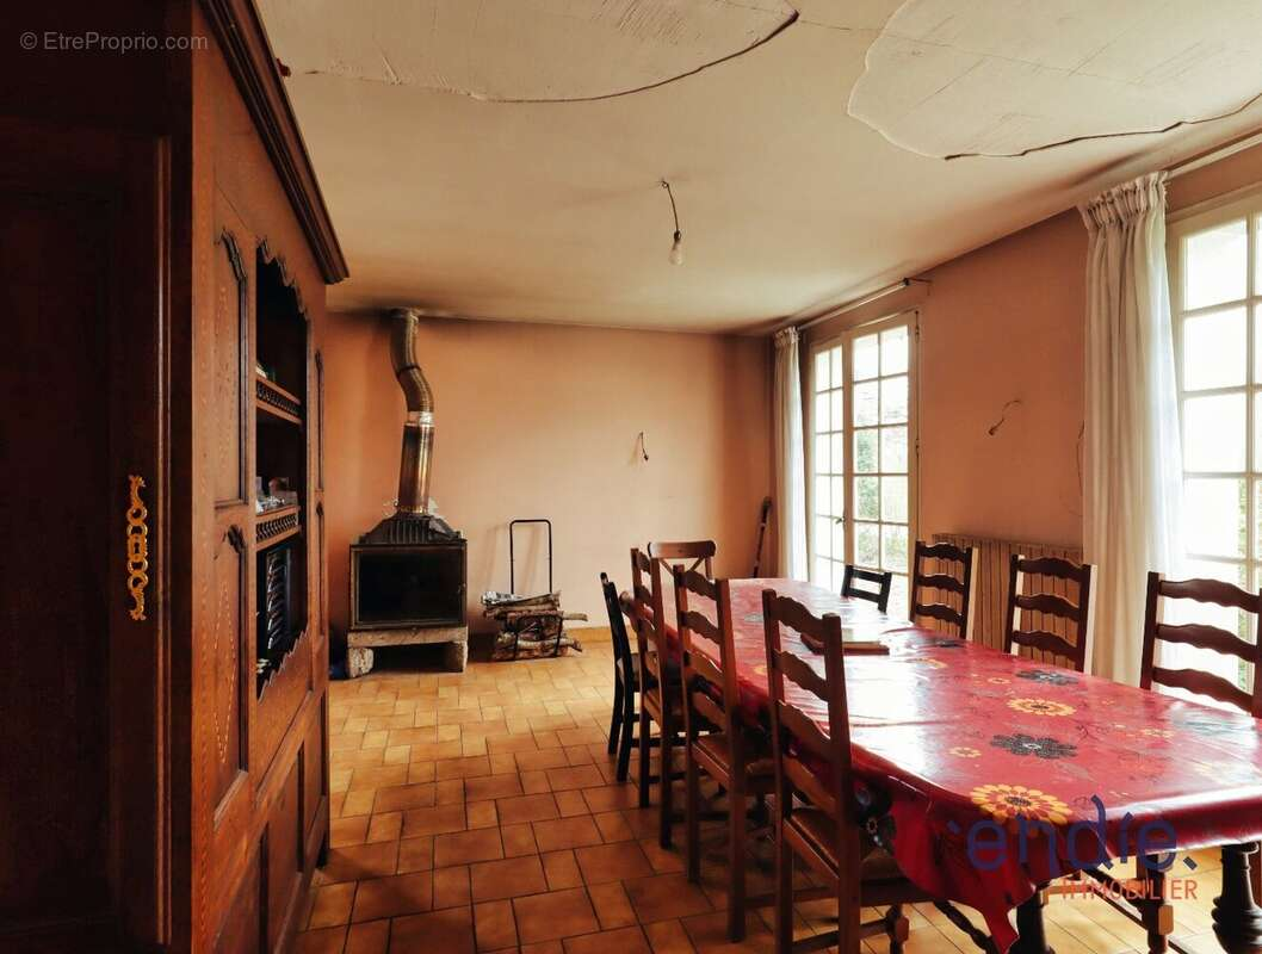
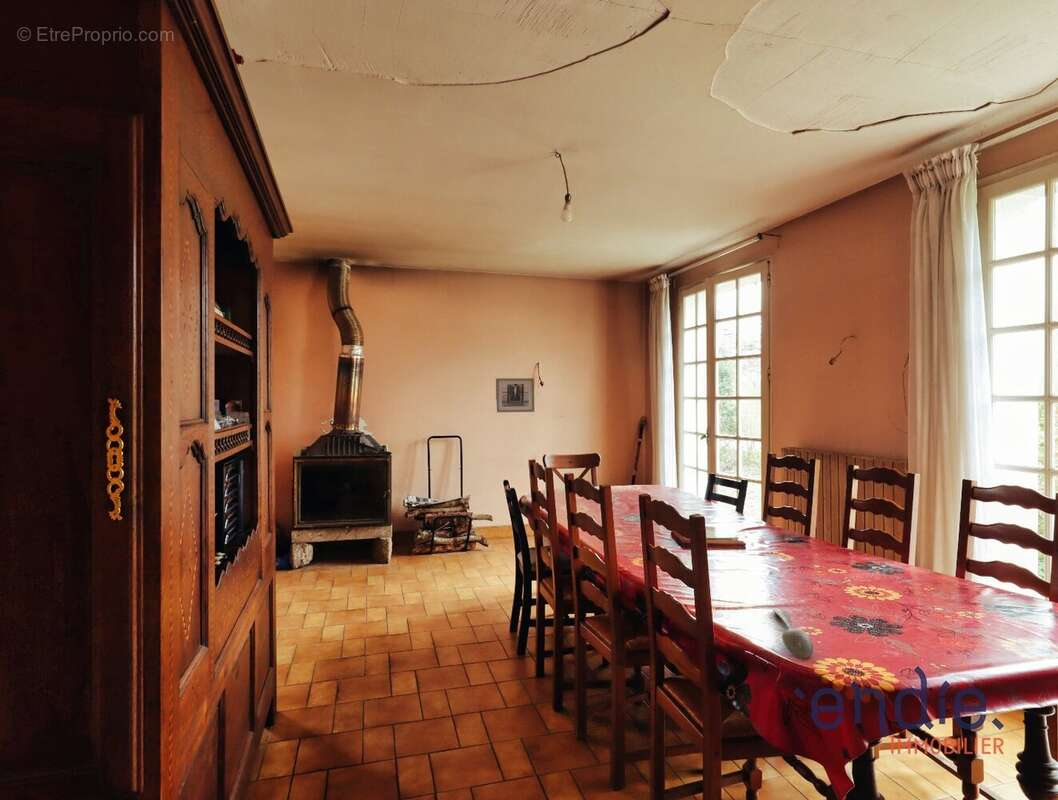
+ spoon [772,608,814,660]
+ wall art [495,377,535,413]
